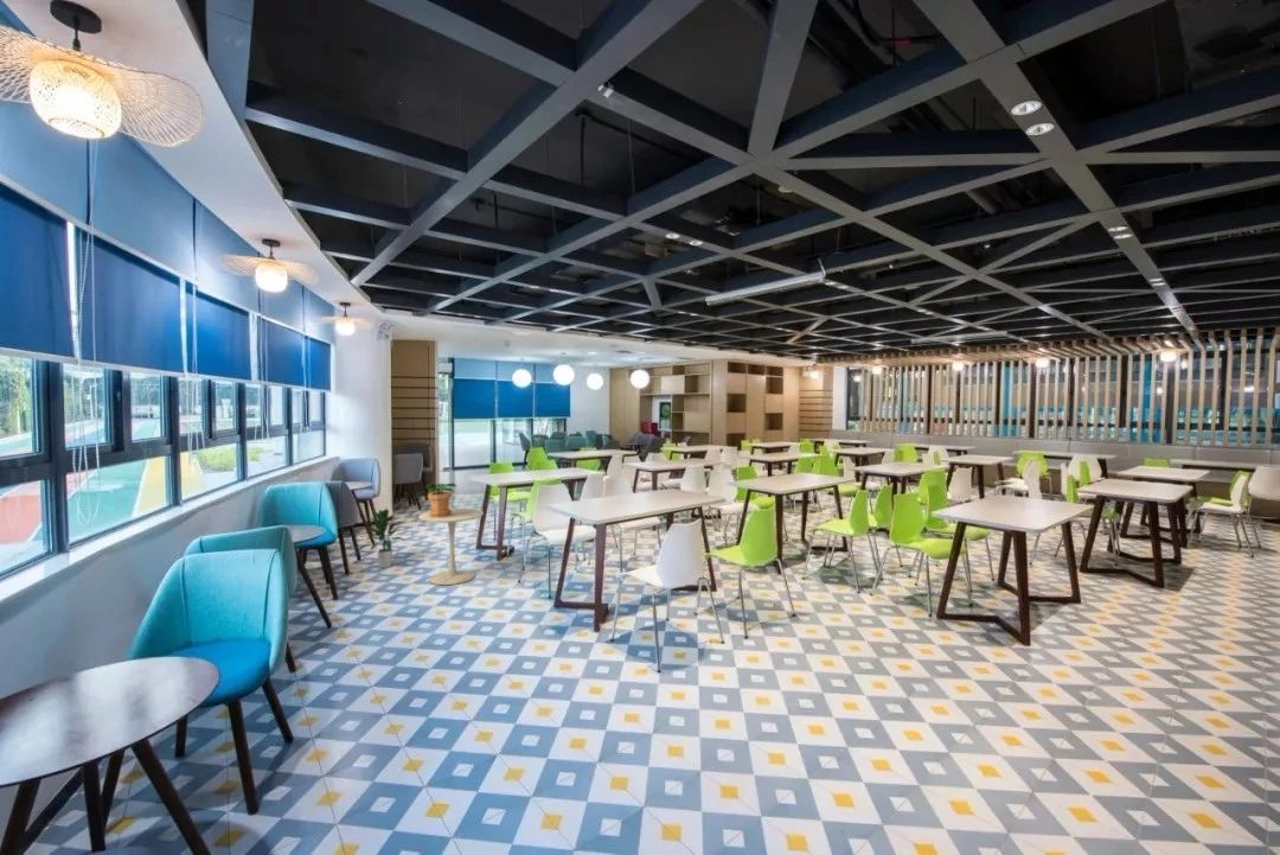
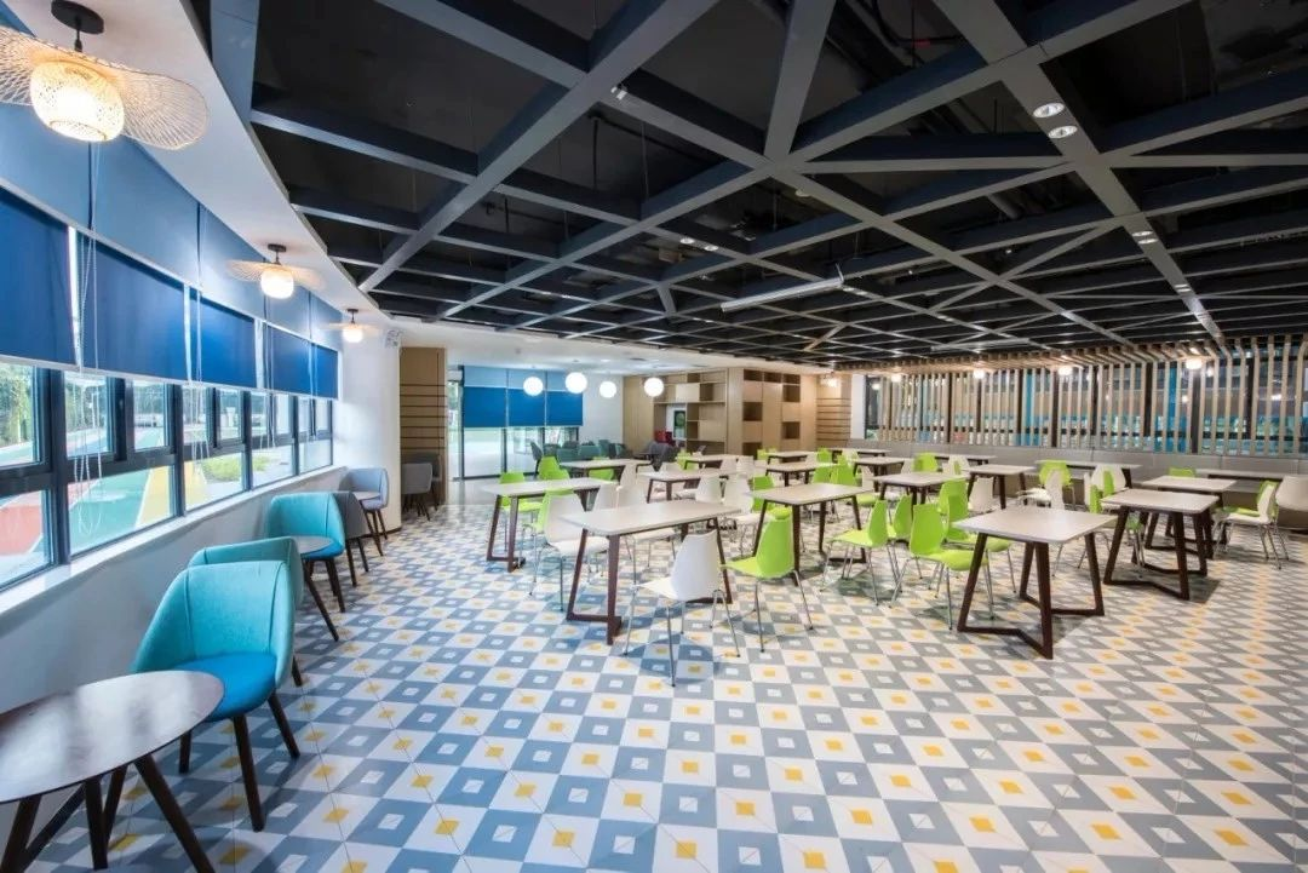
- potted plant [425,483,459,517]
- indoor plant [357,508,409,569]
- side table [417,508,485,586]
